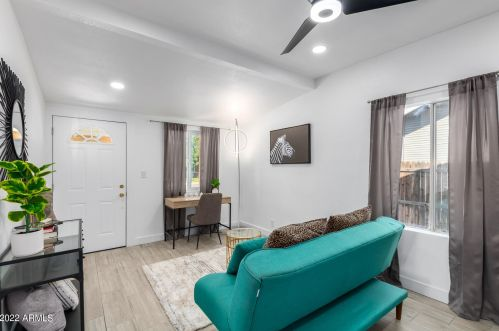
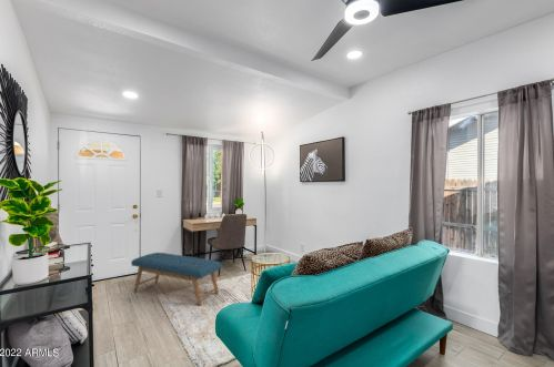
+ bench [130,252,223,307]
